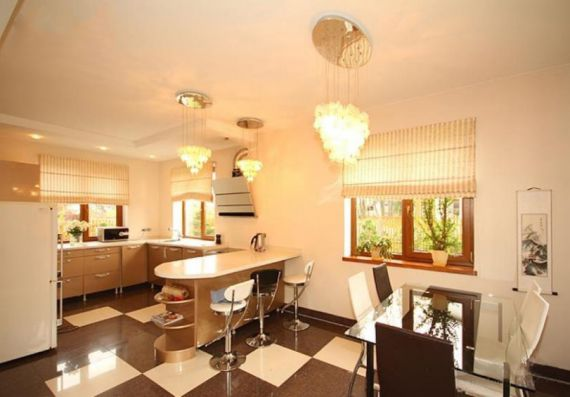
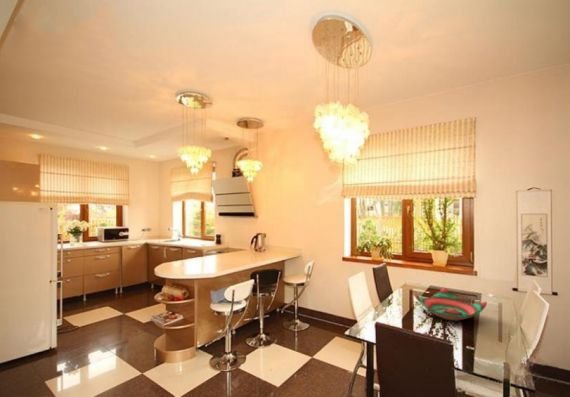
+ decorative bowl [413,287,488,322]
